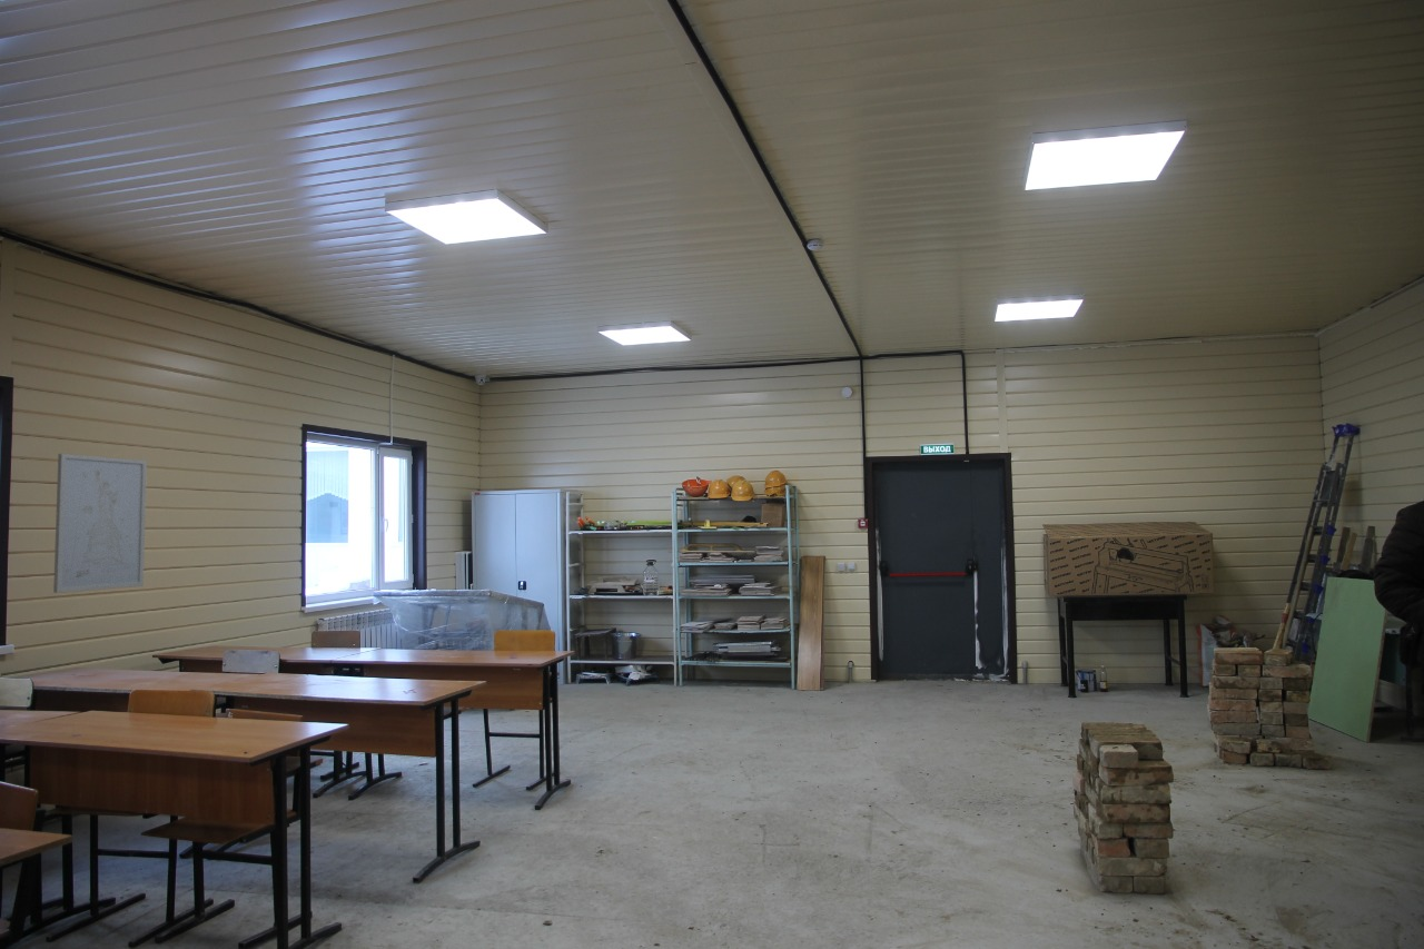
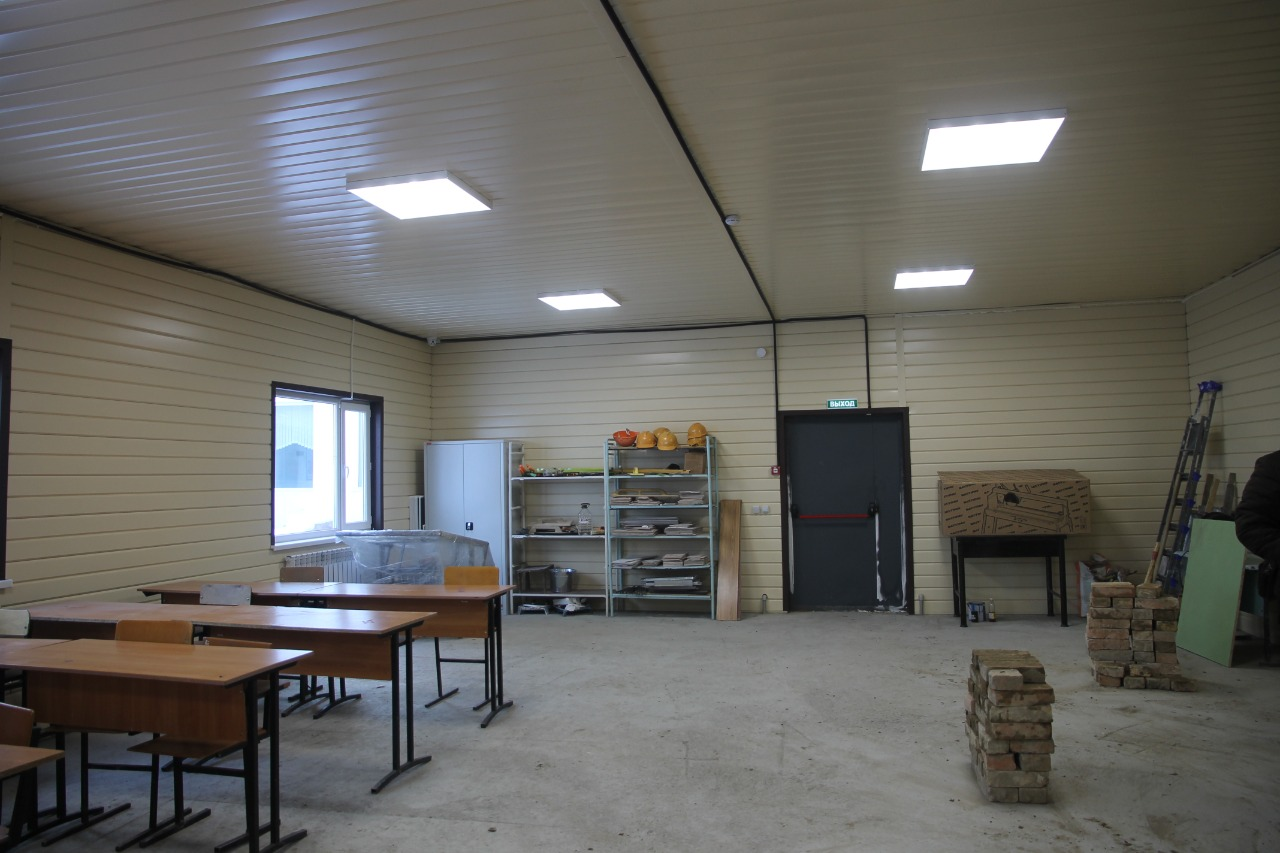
- wall art [52,453,148,594]
